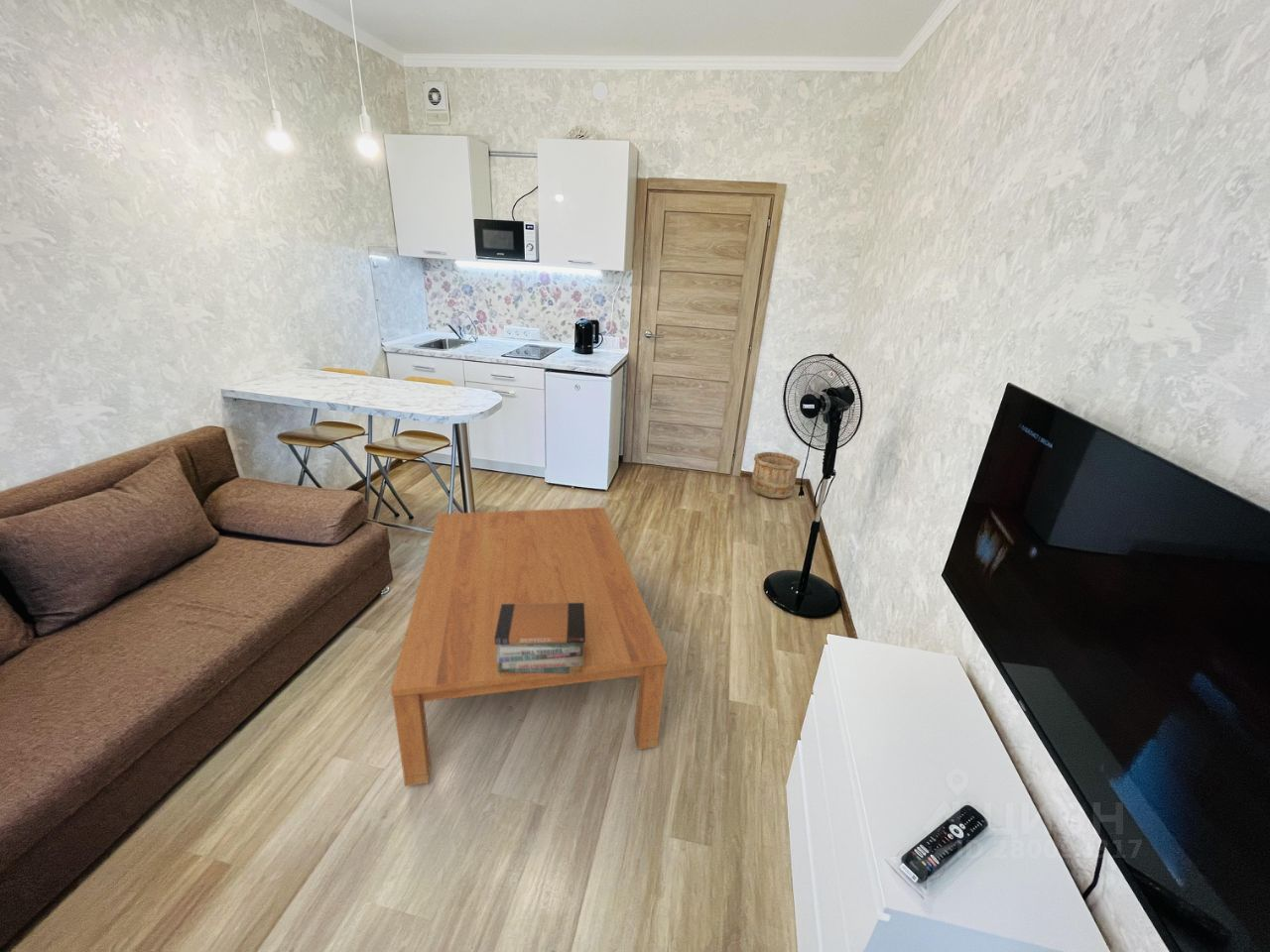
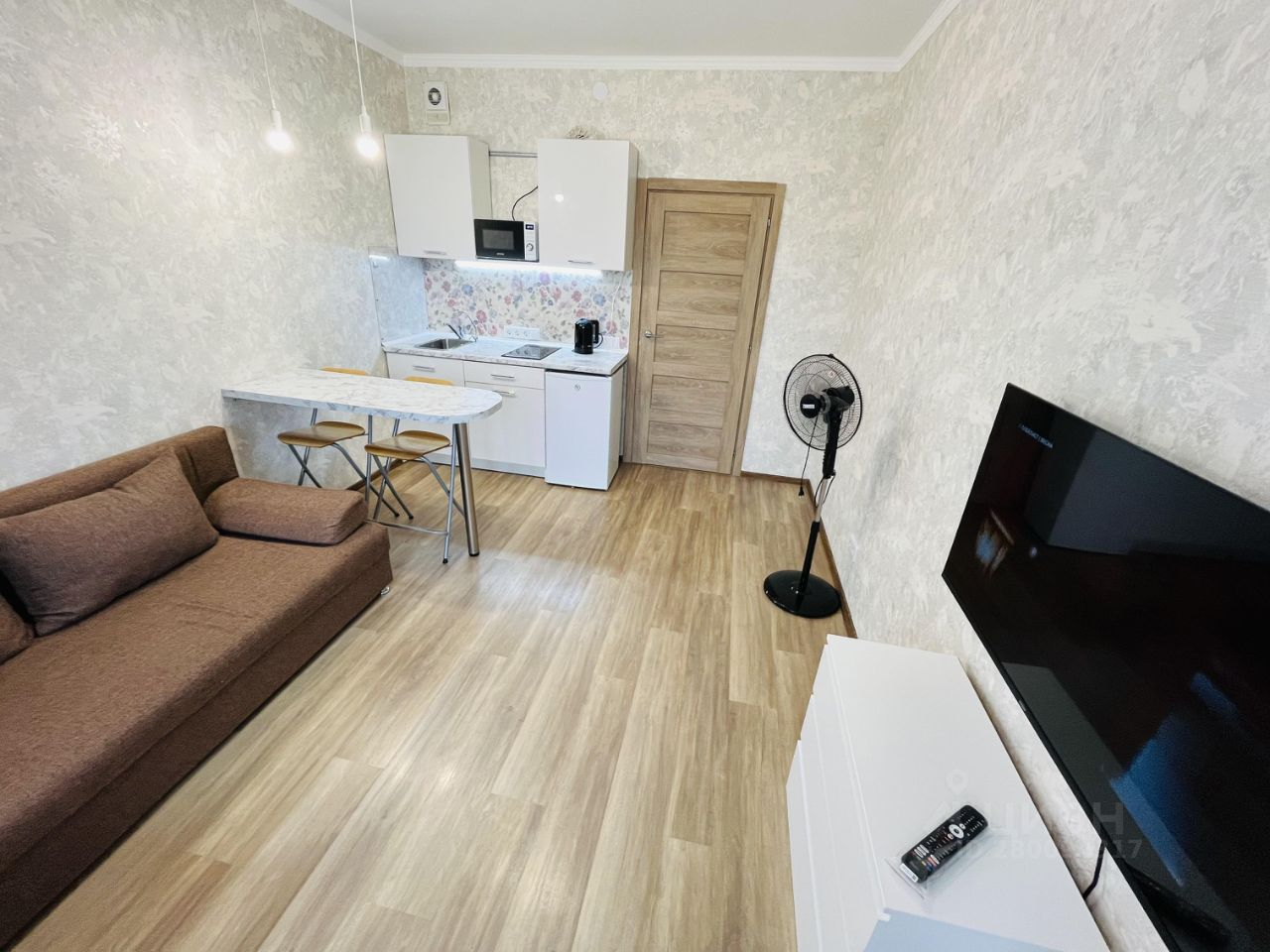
- coffee table [390,506,669,787]
- wooden bucket [750,451,801,500]
- book stack [494,603,585,673]
